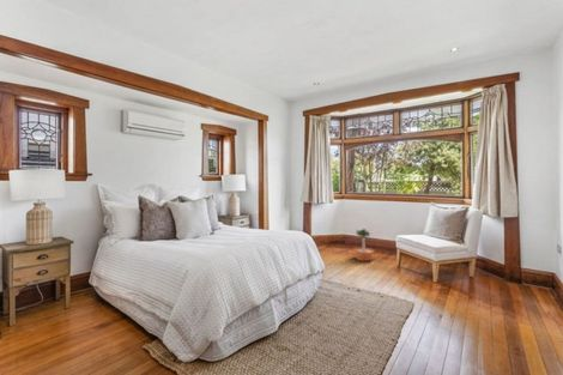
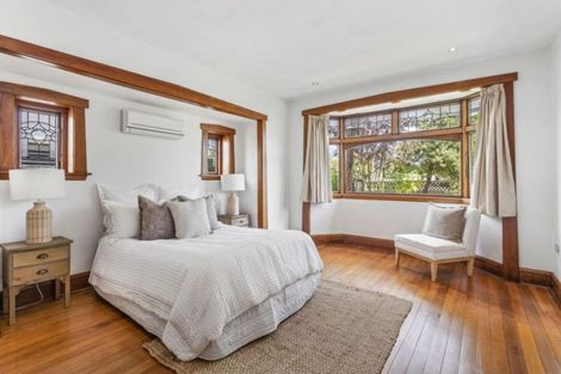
- potted tree [352,228,375,262]
